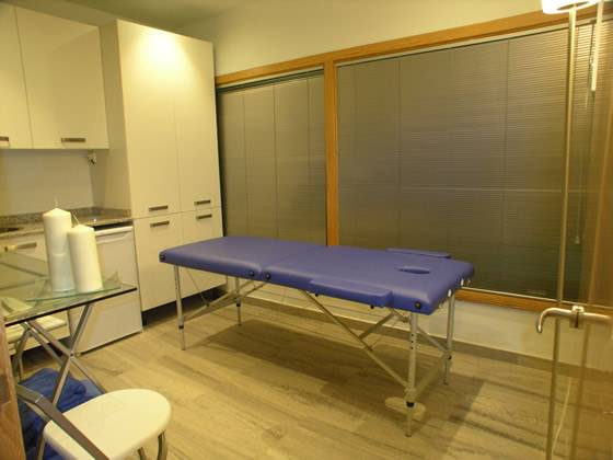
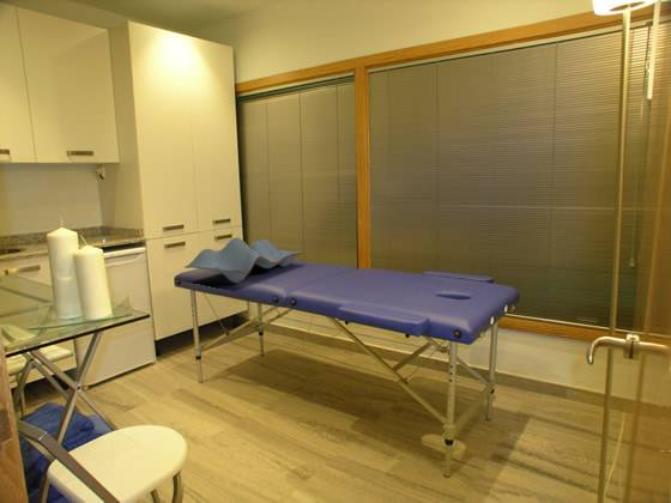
+ towel [183,237,307,284]
